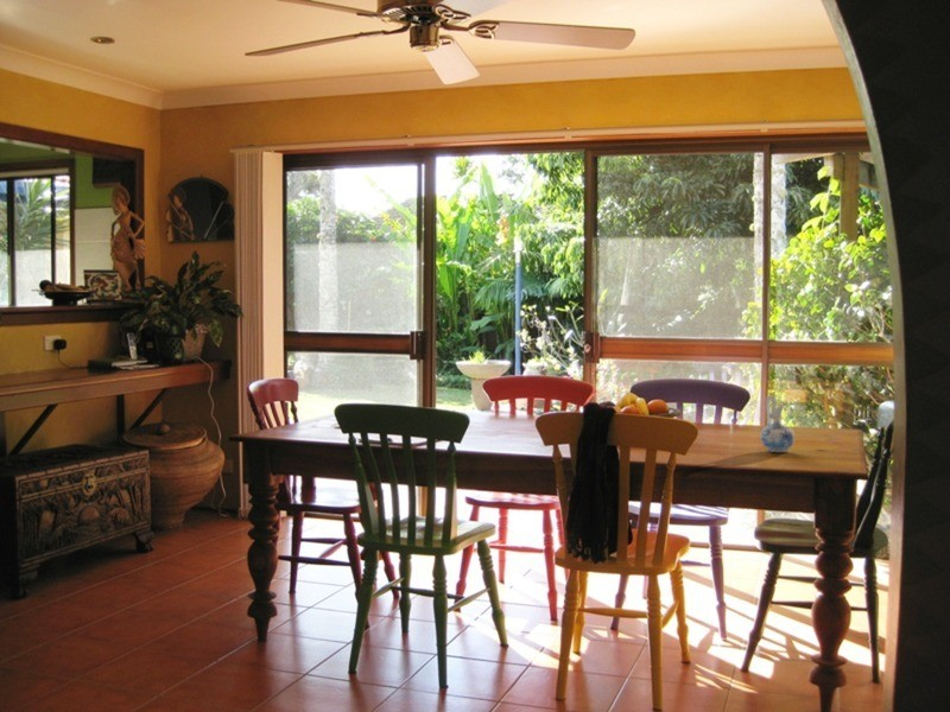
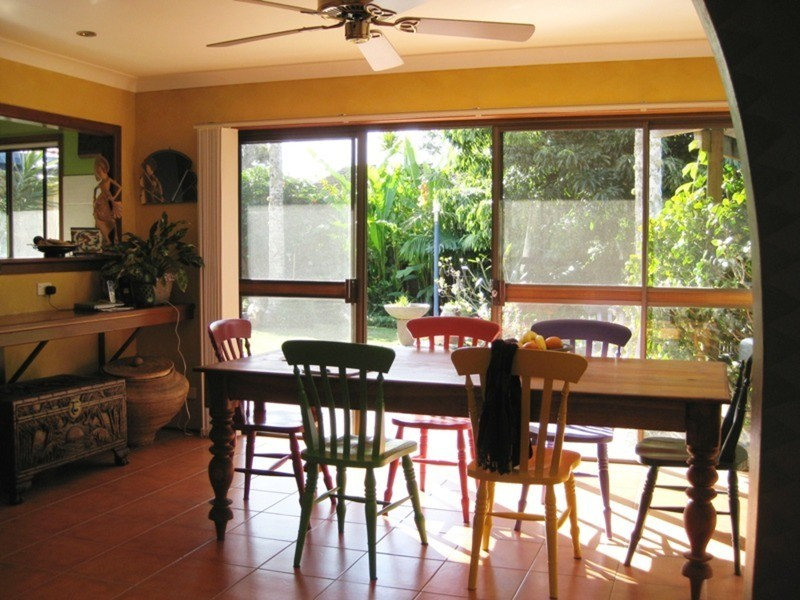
- ceramic pitcher [759,394,796,453]
